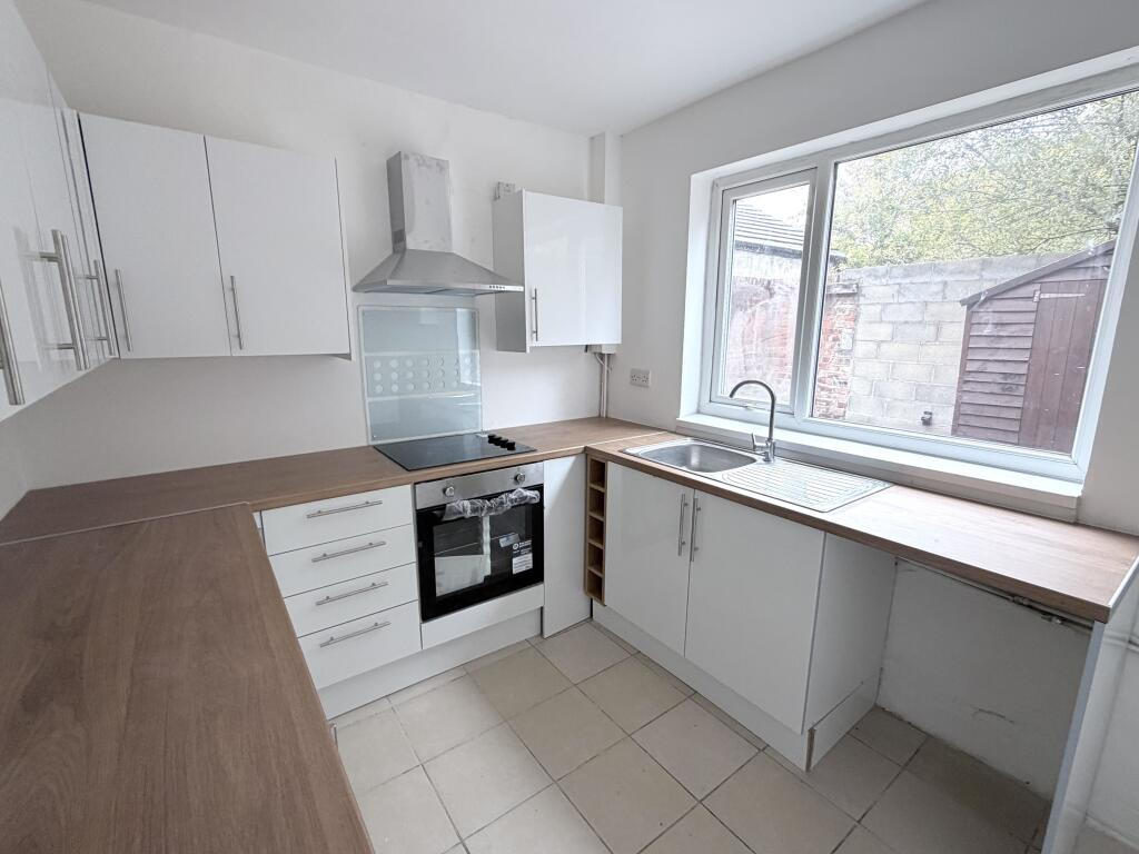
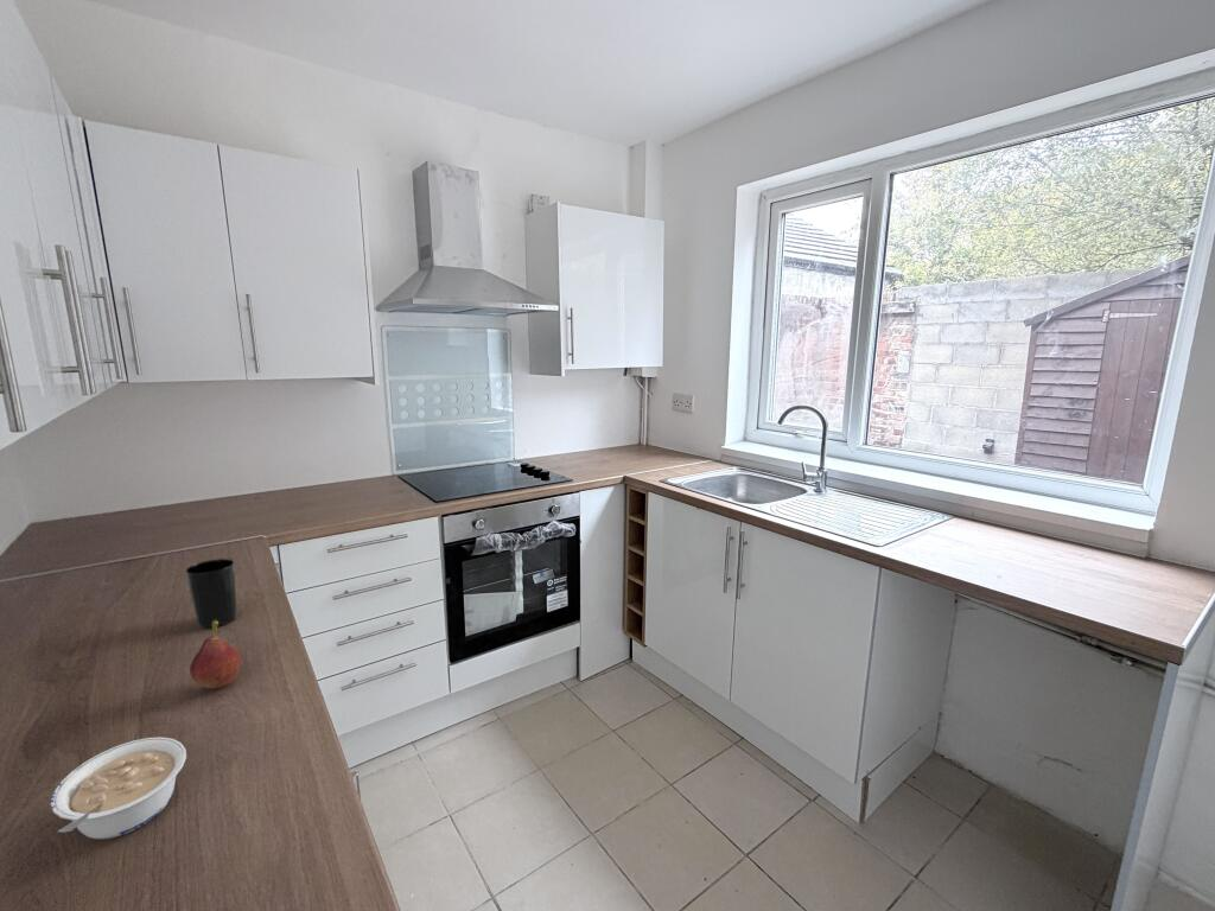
+ cup [184,558,237,629]
+ fruit [189,620,242,689]
+ legume [50,737,187,840]
